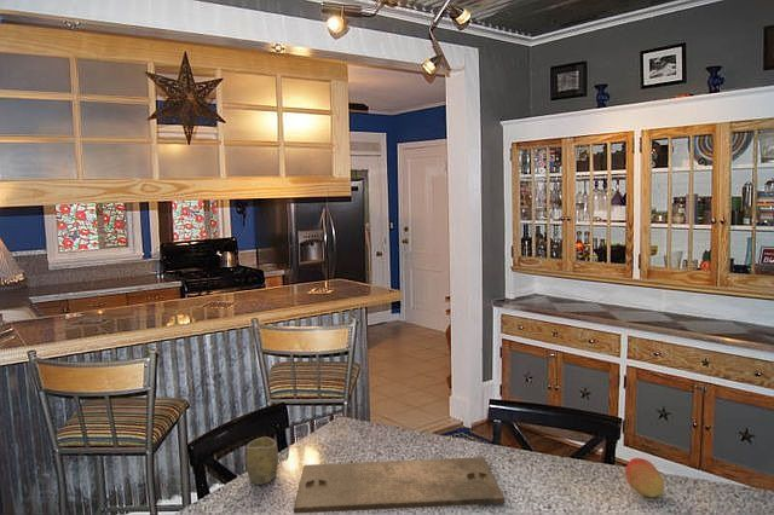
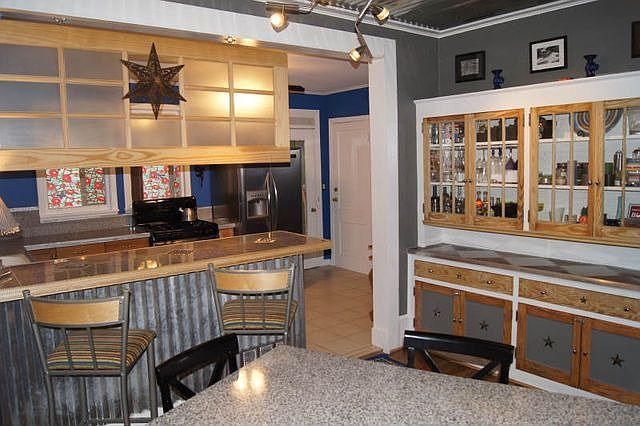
- fruit [624,457,665,498]
- cutting board [293,456,507,515]
- cup [244,435,279,486]
